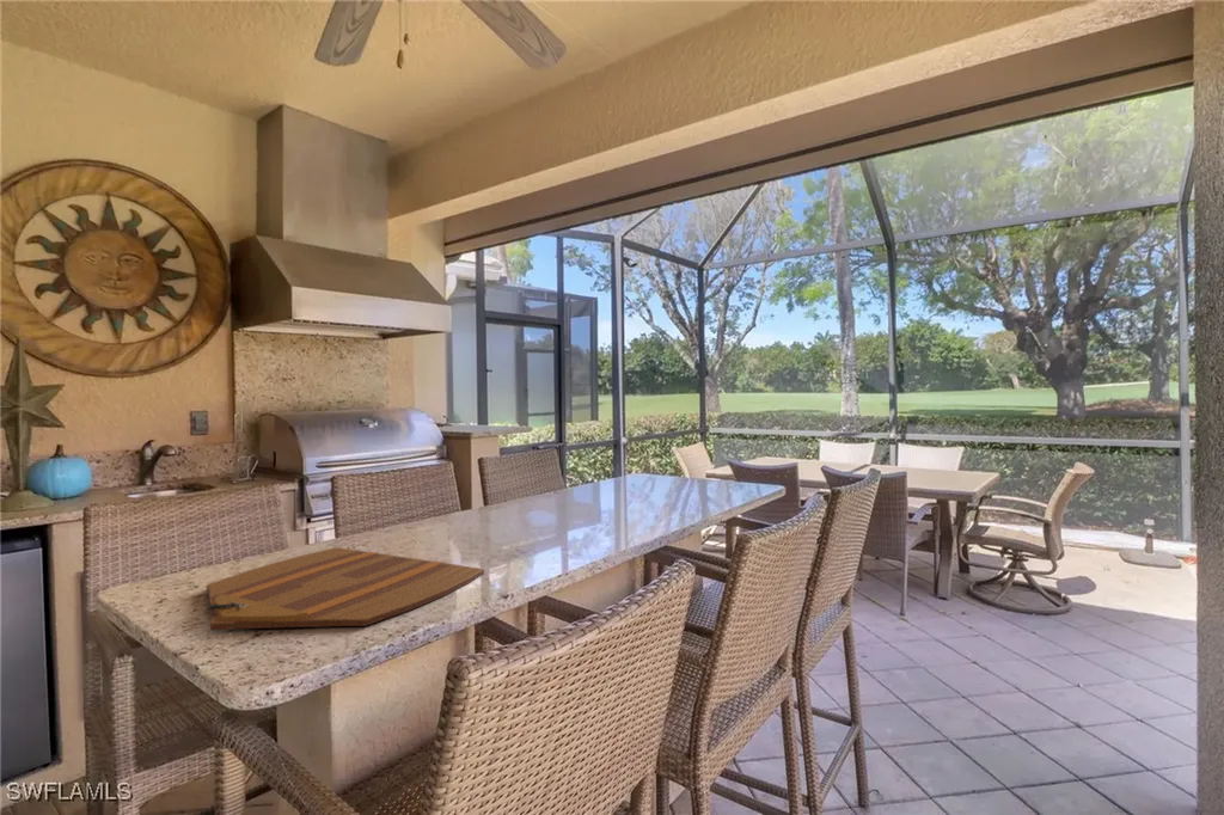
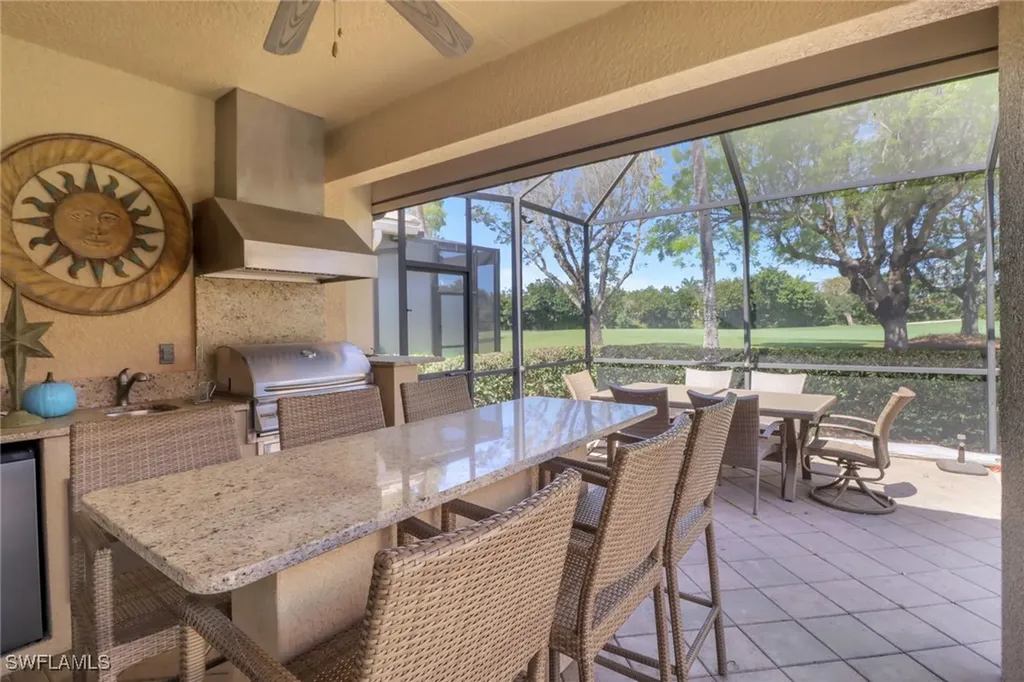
- cutting board [206,546,485,631]
